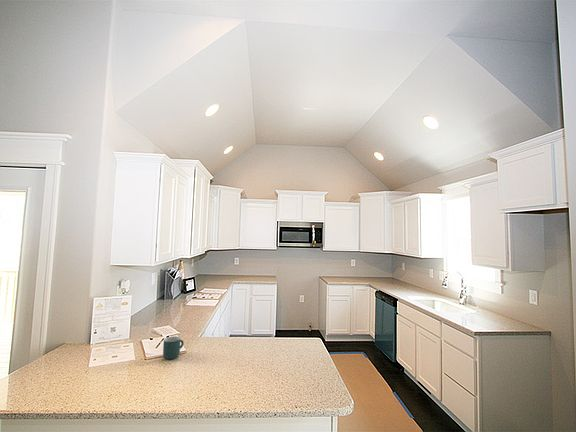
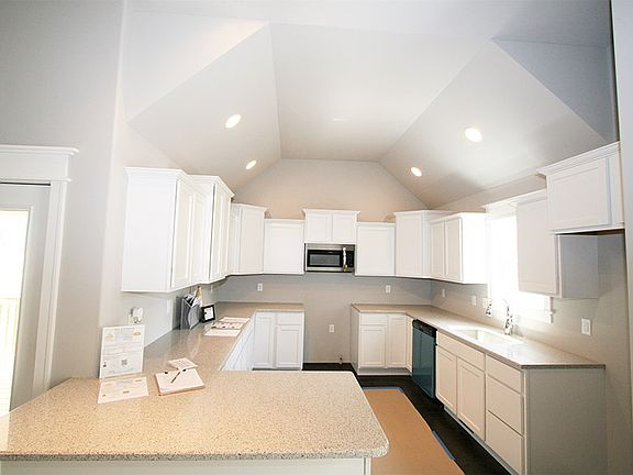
- mug [162,335,185,360]
